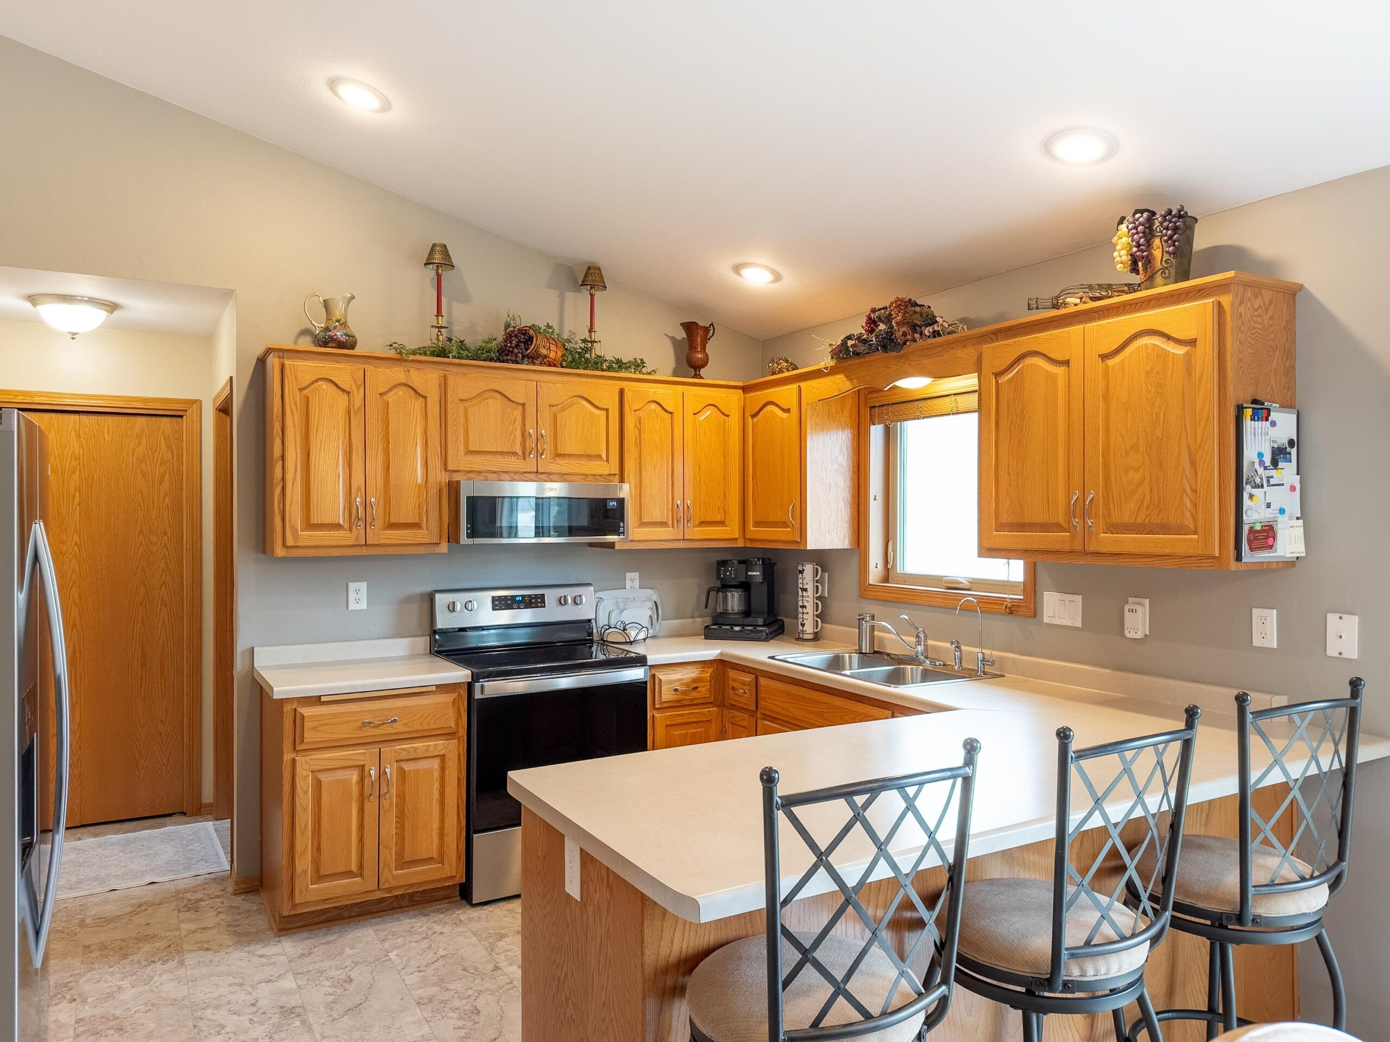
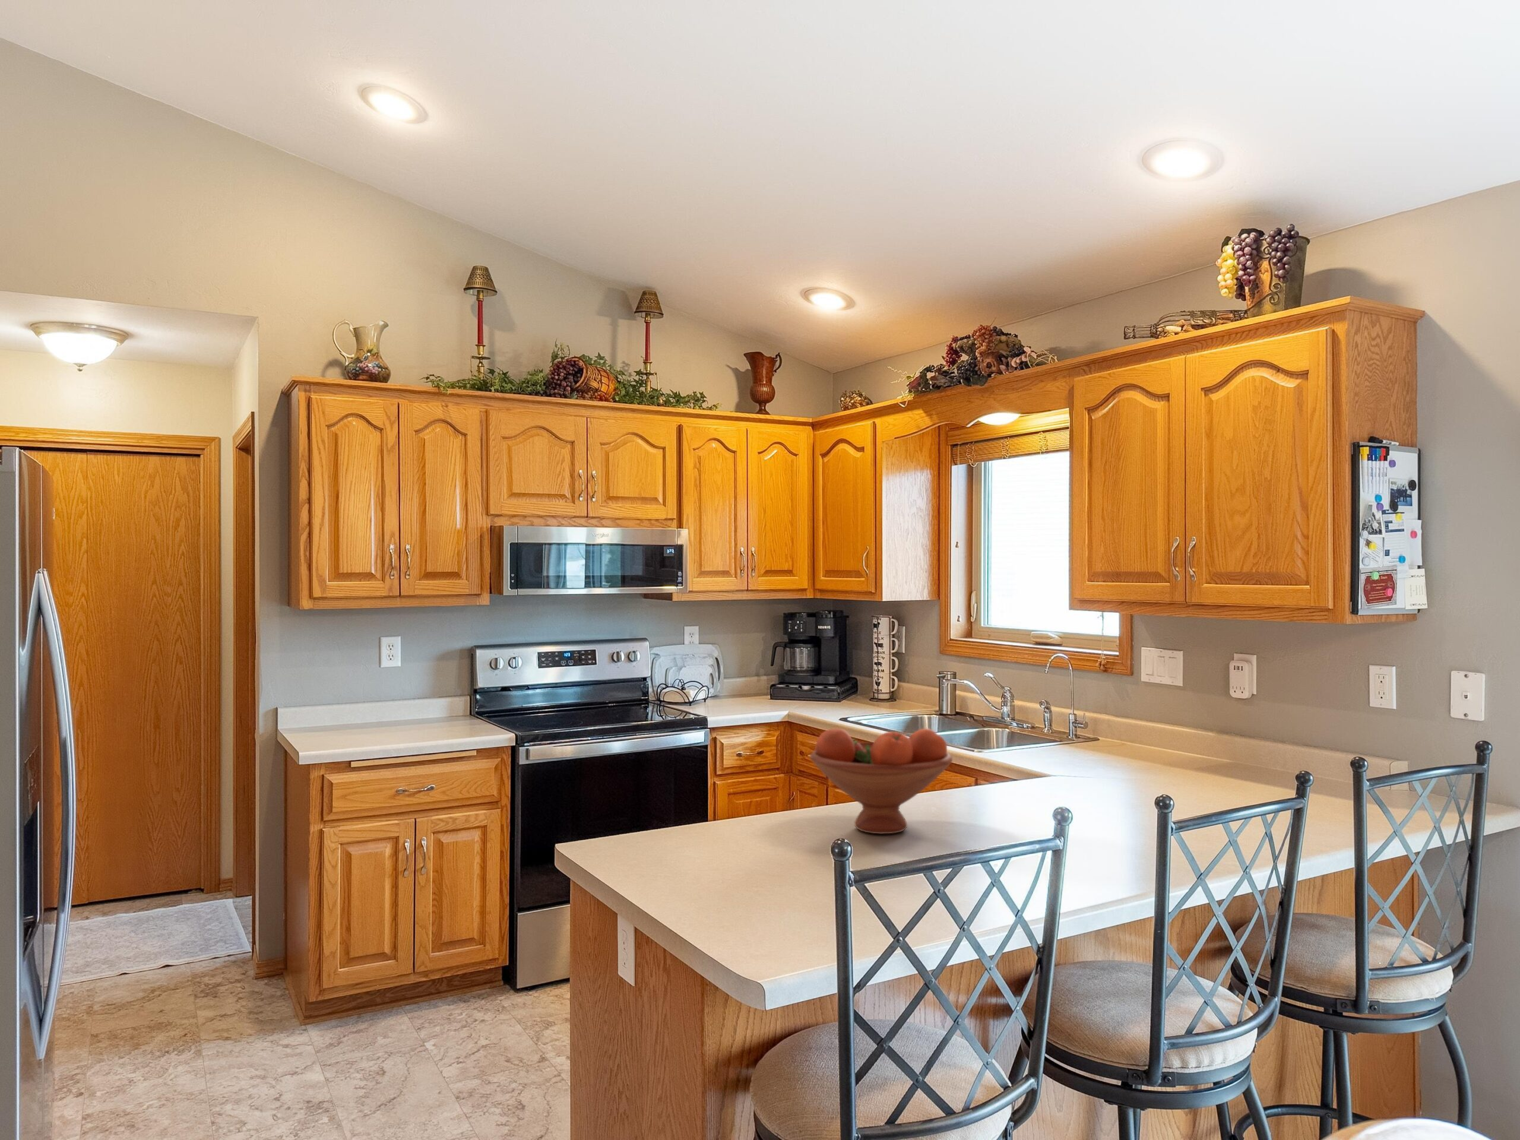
+ fruit bowl [810,728,953,835]
